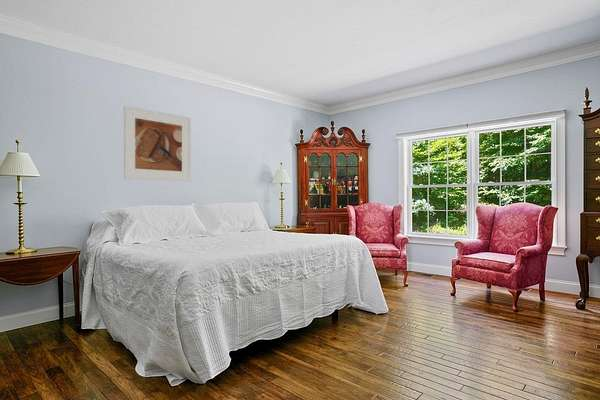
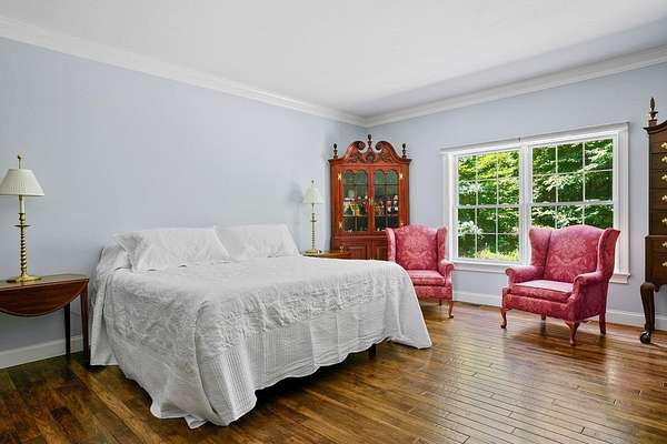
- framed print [123,105,192,182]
